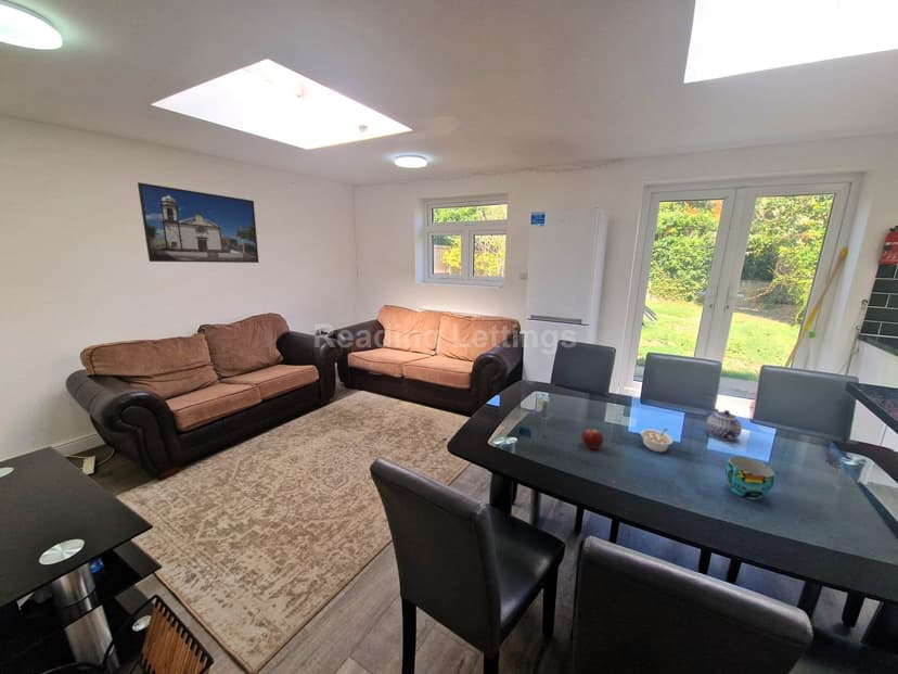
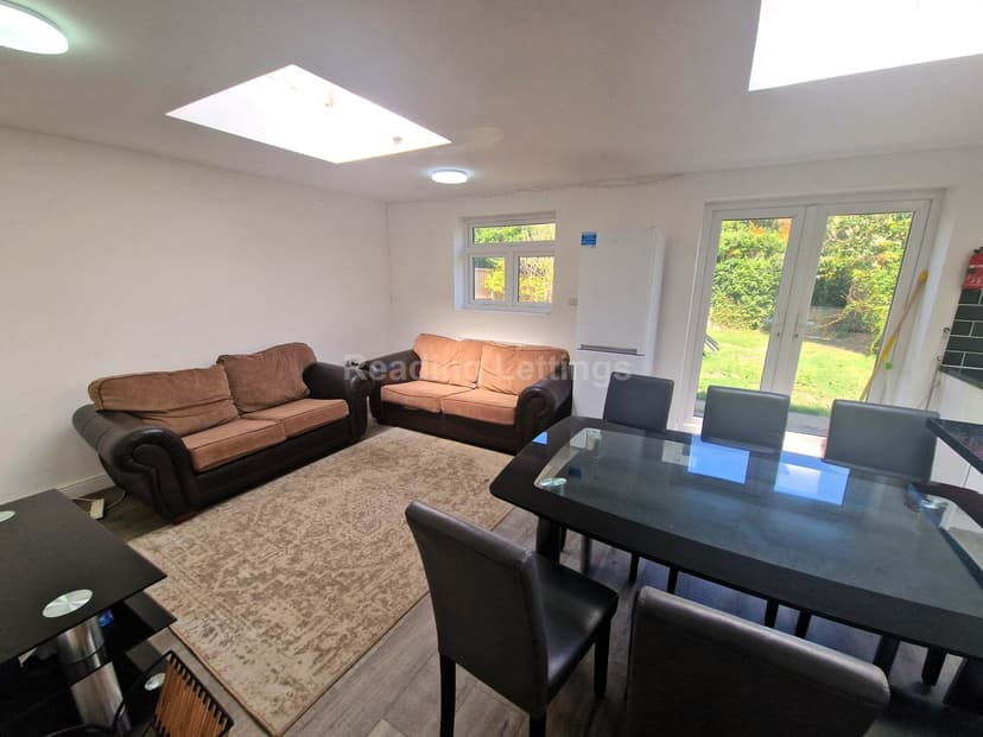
- fruit [581,429,604,450]
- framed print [137,181,260,264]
- cup [723,455,775,500]
- teapot [705,407,743,442]
- legume [640,428,675,453]
